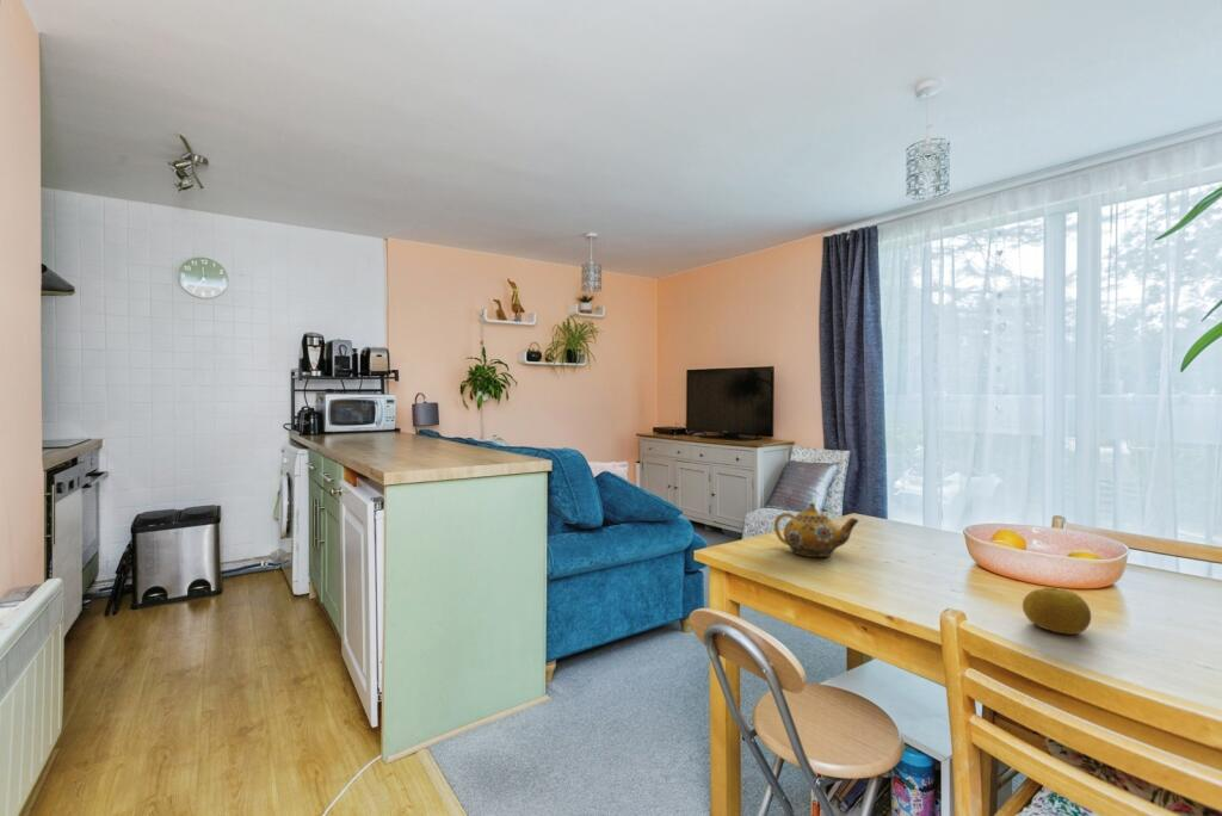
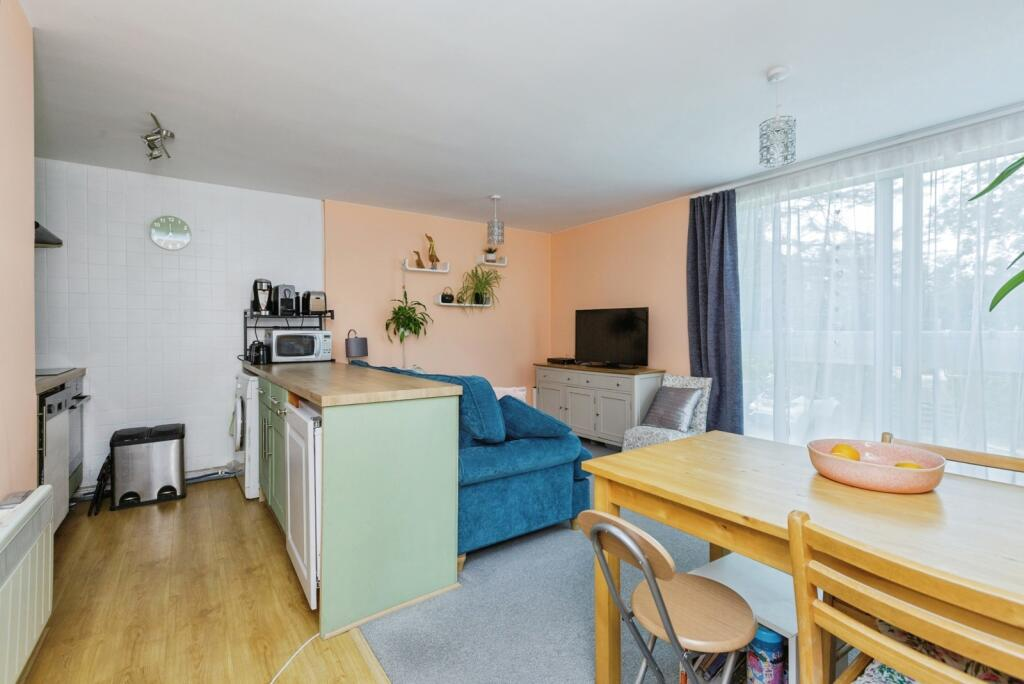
- fruit [1022,587,1092,636]
- teapot [773,502,859,558]
